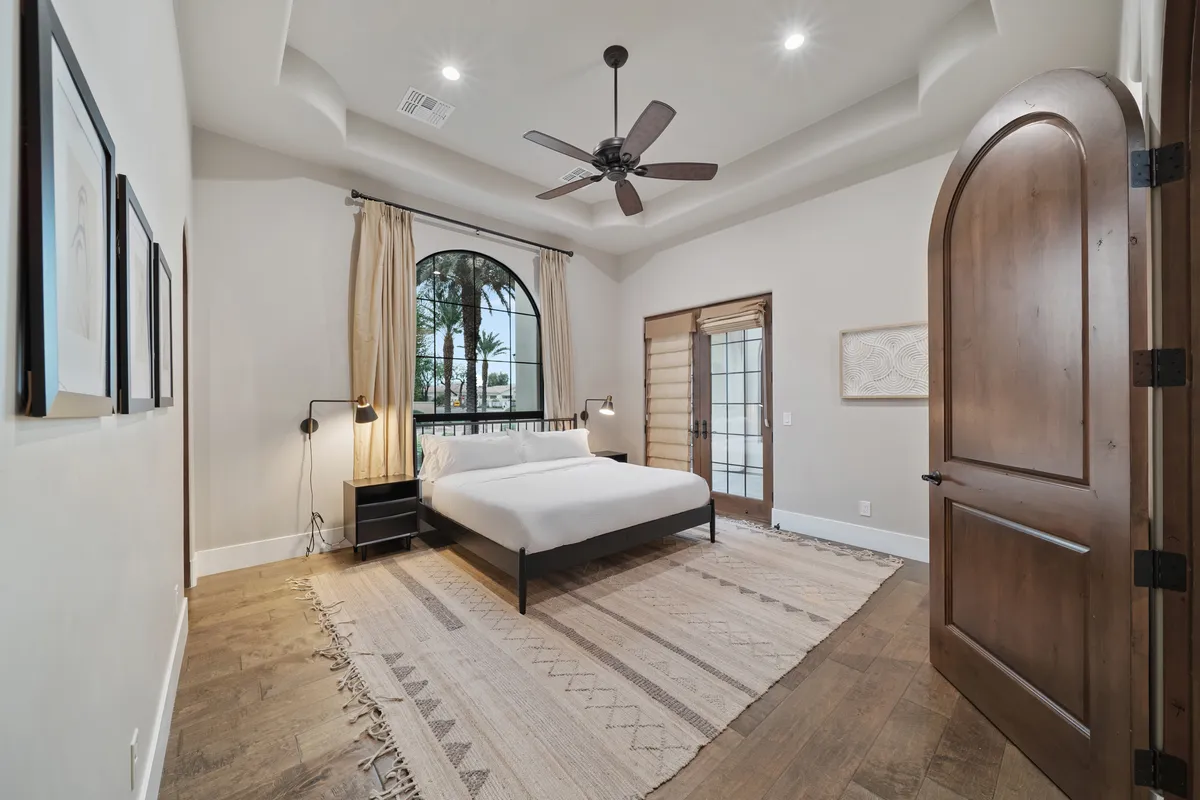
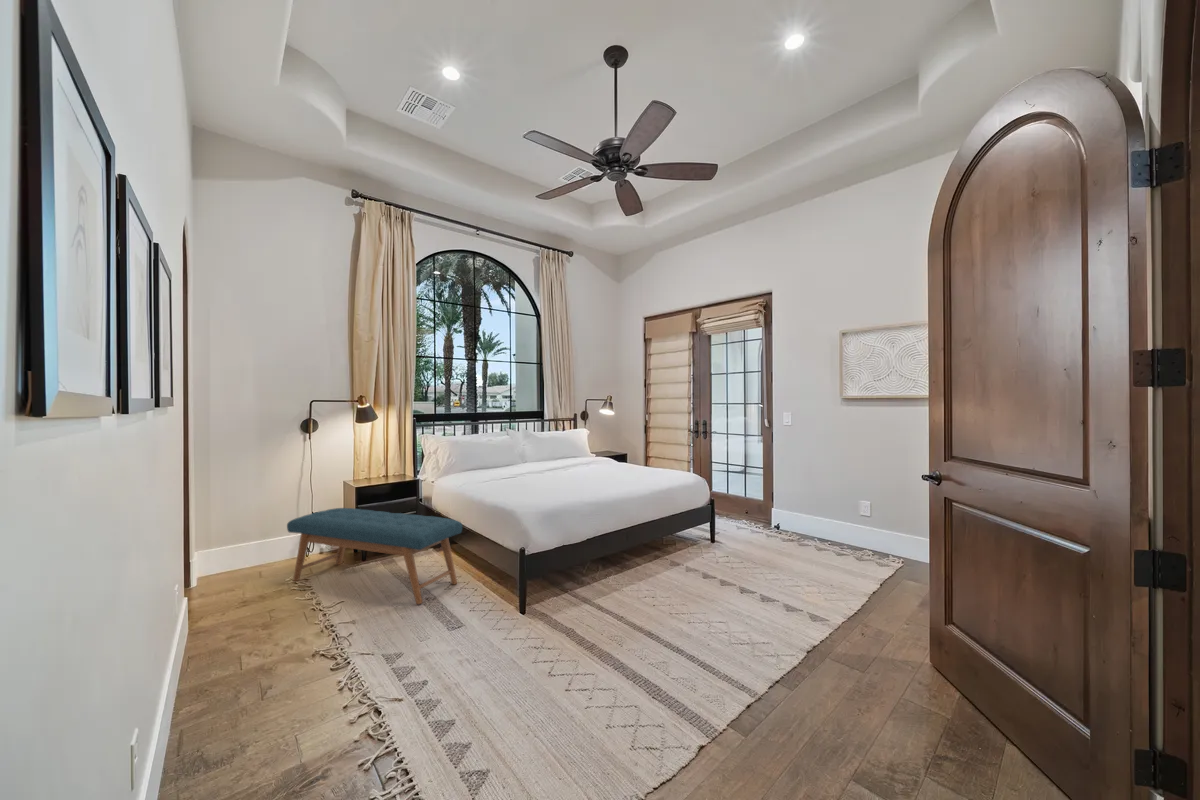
+ bench [286,507,463,605]
